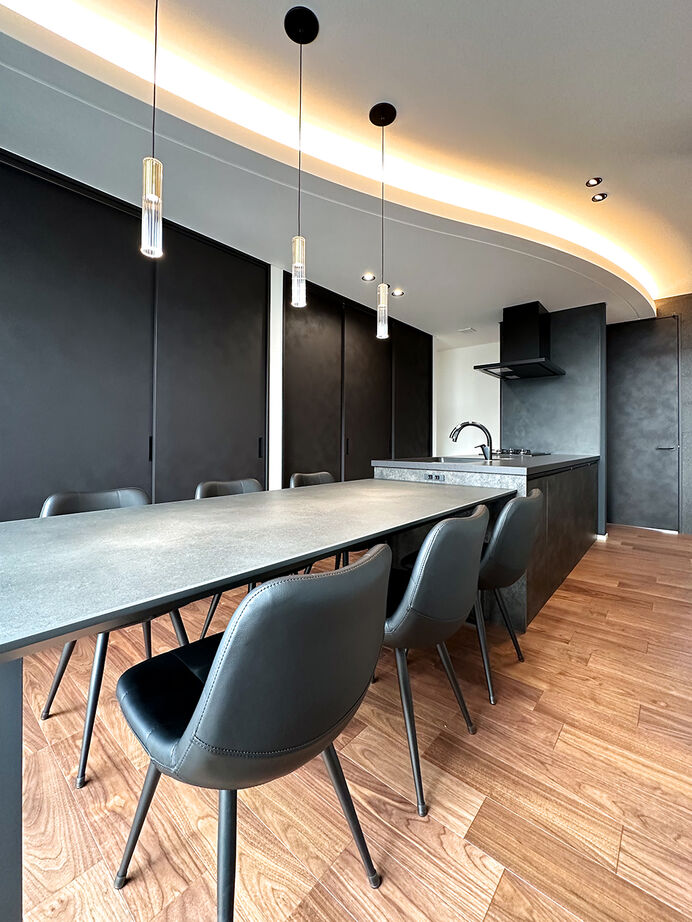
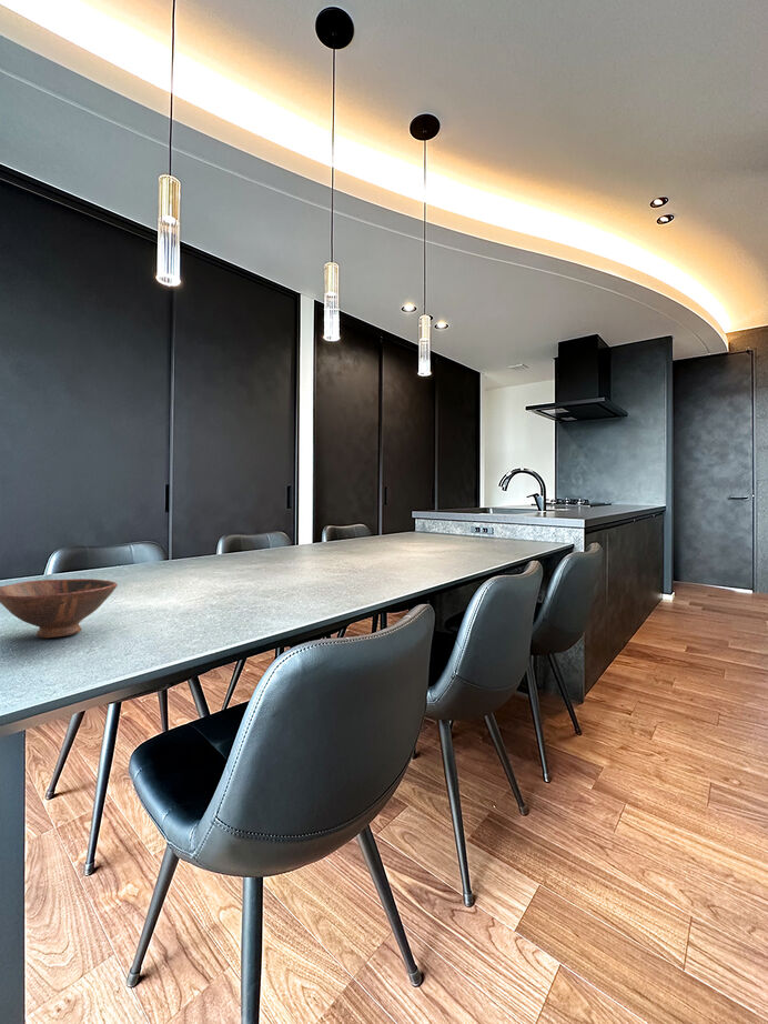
+ bowl [0,578,119,639]
